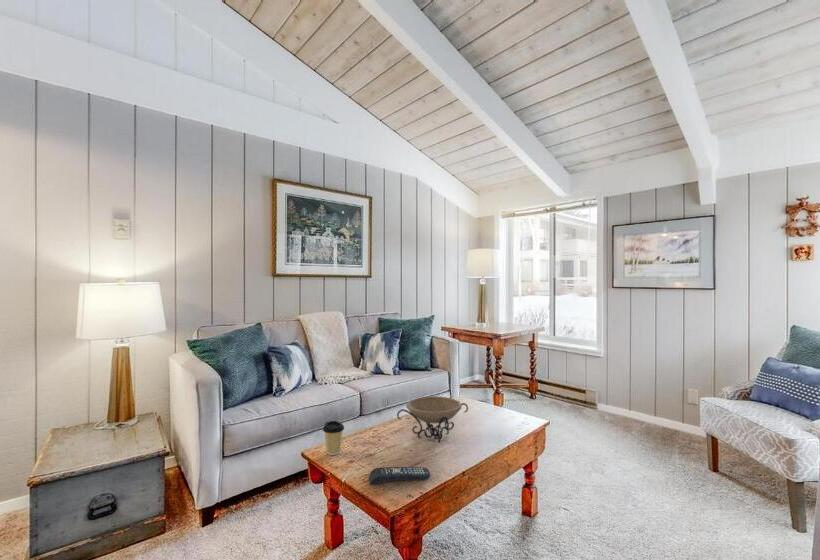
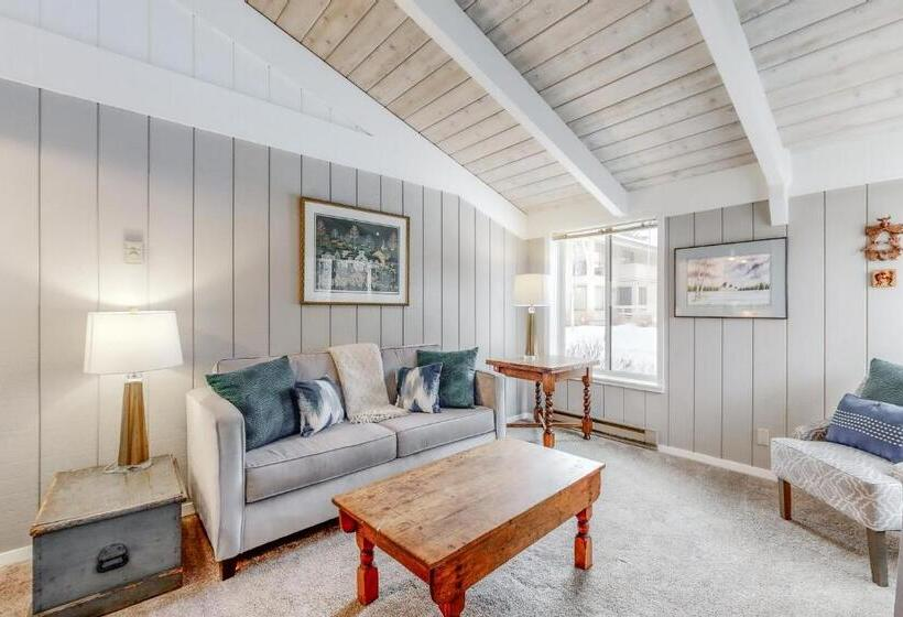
- remote control [368,466,431,486]
- coffee cup [322,420,345,456]
- decorative bowl [396,395,469,443]
